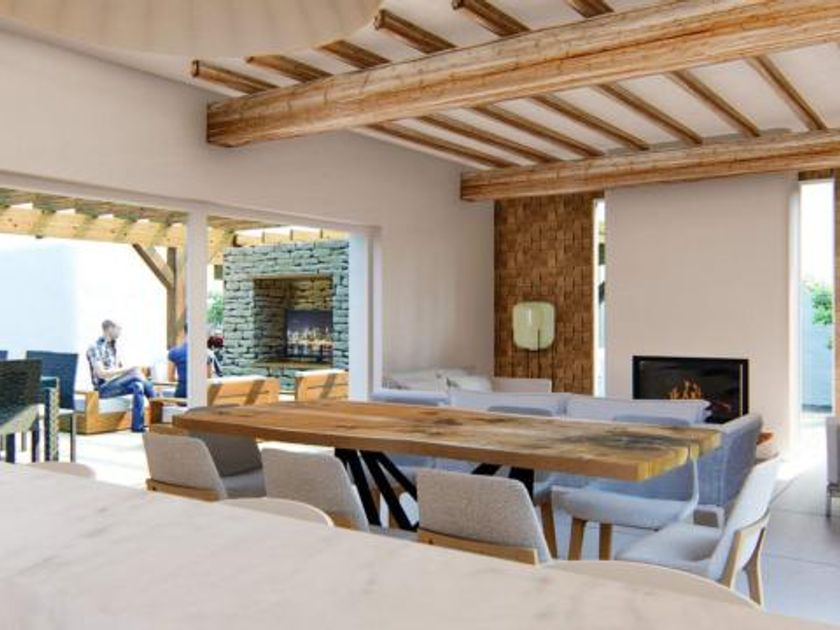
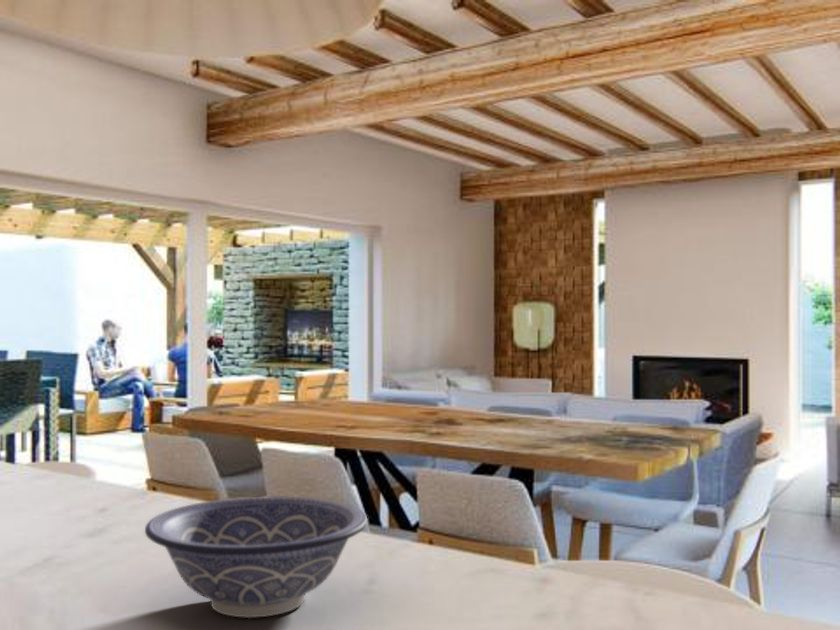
+ decorative bowl [144,495,368,619]
